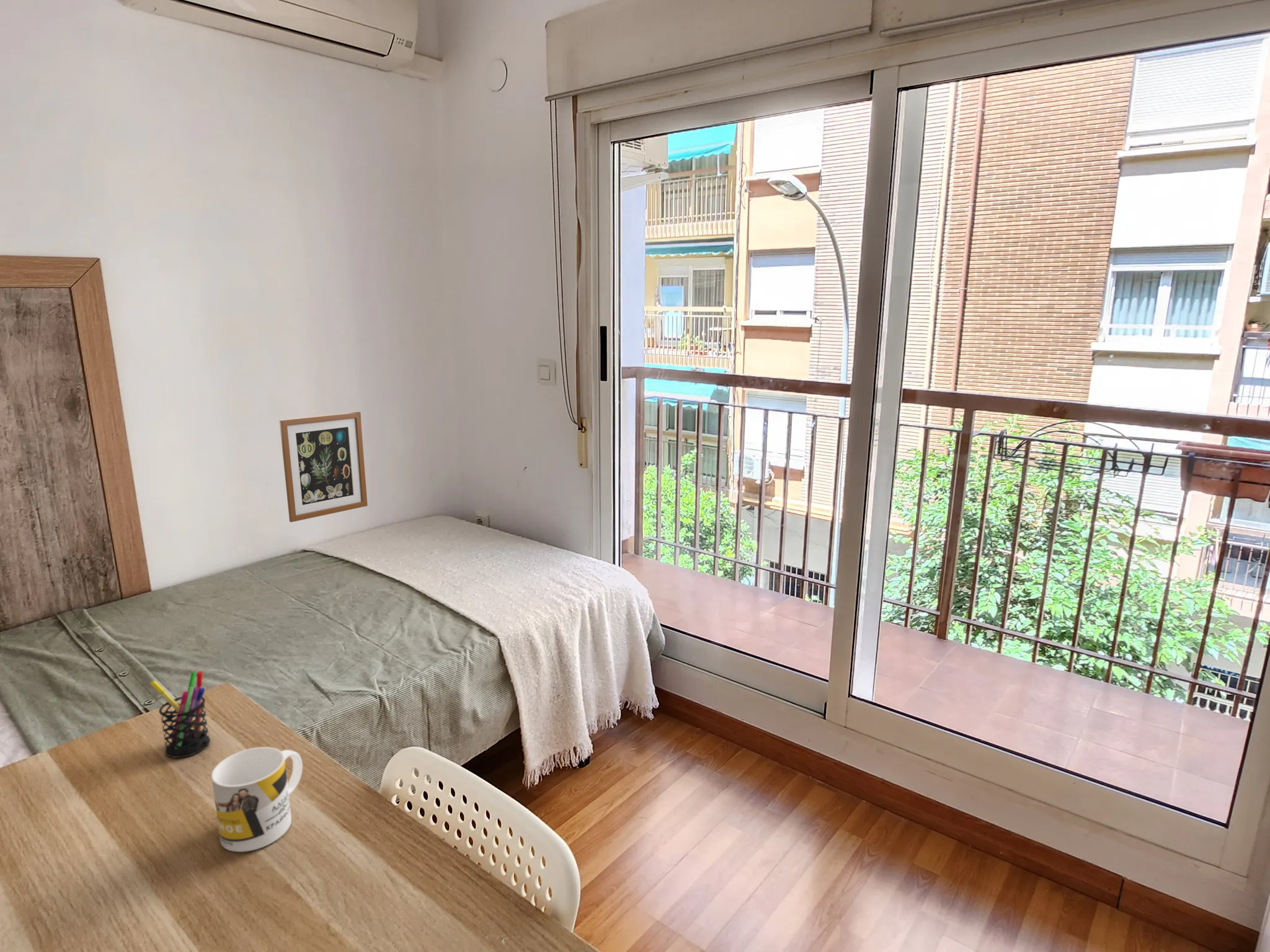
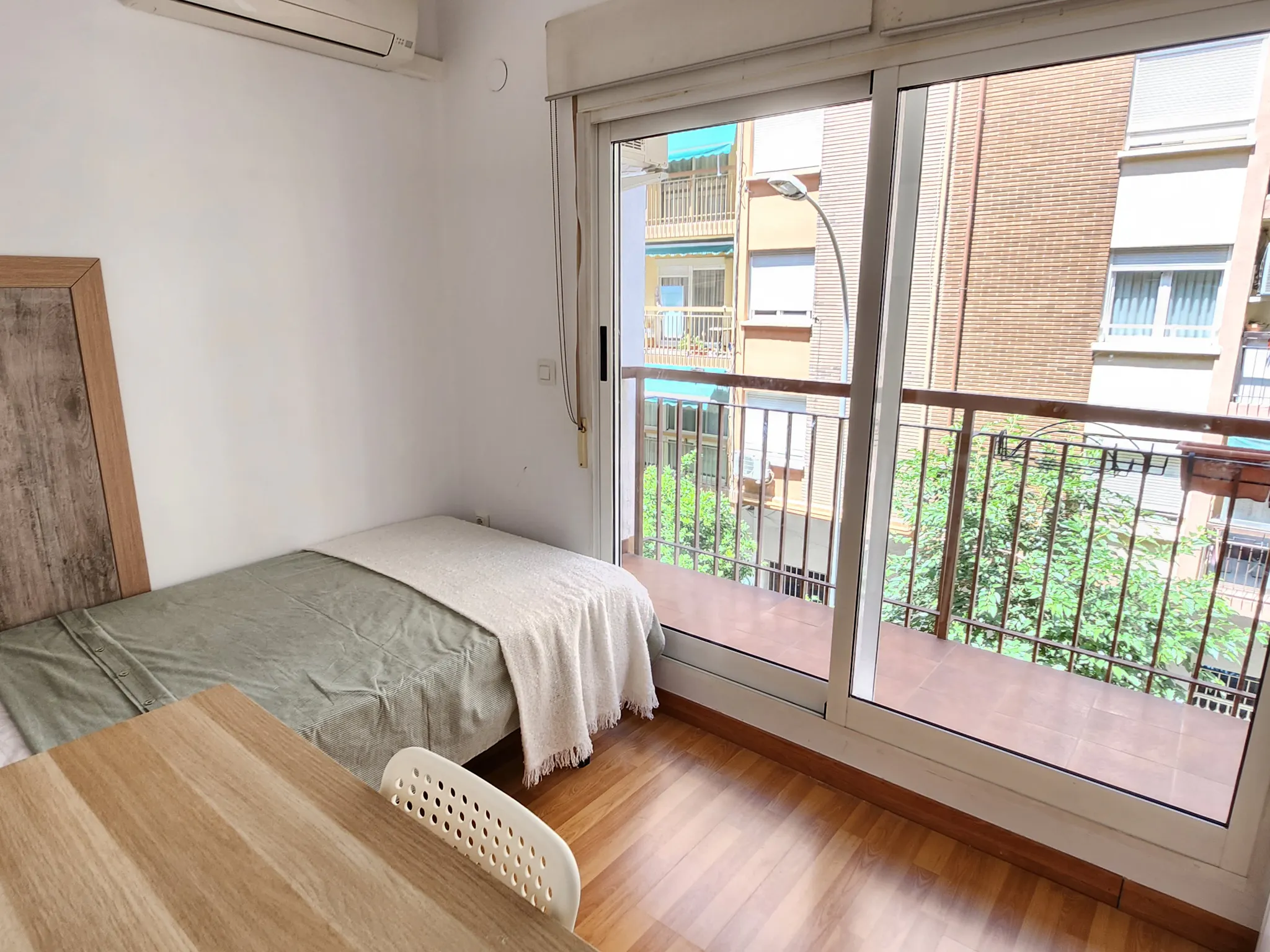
- wall art [279,412,368,522]
- pen holder [149,671,211,759]
- mug [211,746,303,852]
